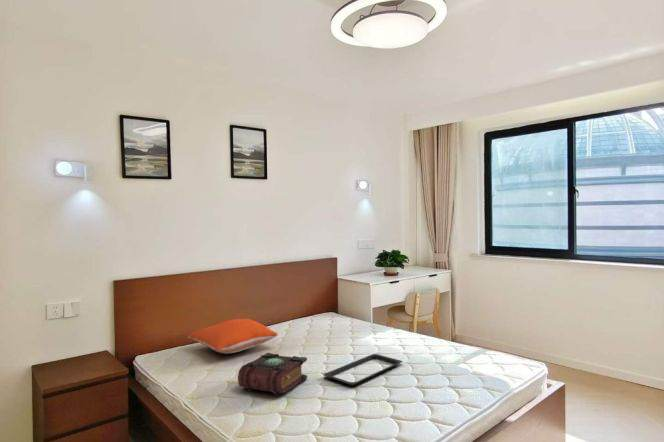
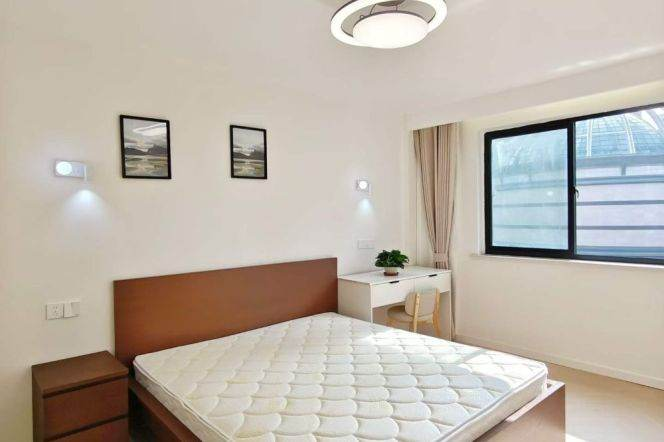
- serving tray [323,353,403,386]
- book [237,352,308,397]
- pillow [186,317,279,354]
